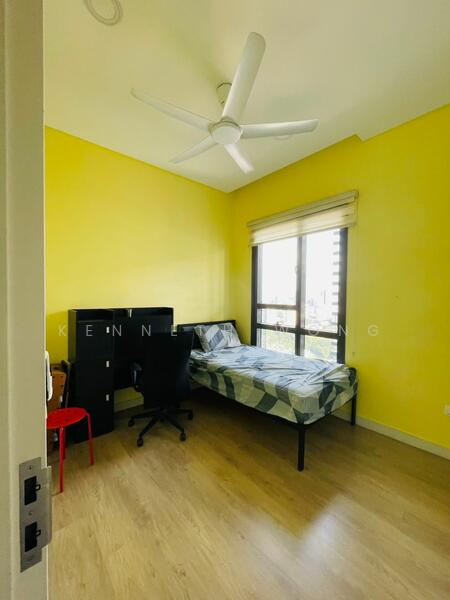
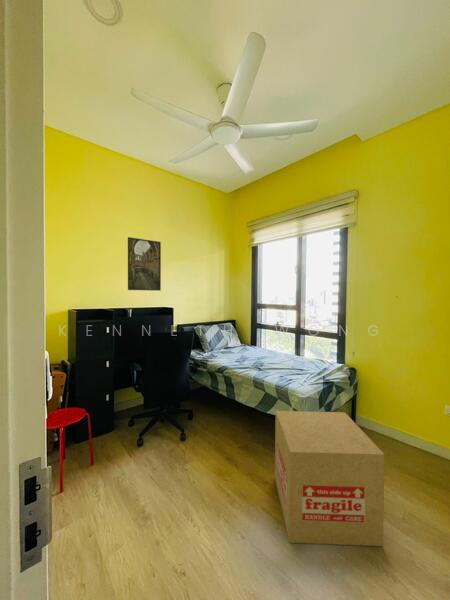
+ cardboard box [274,410,386,547]
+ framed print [127,236,162,292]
